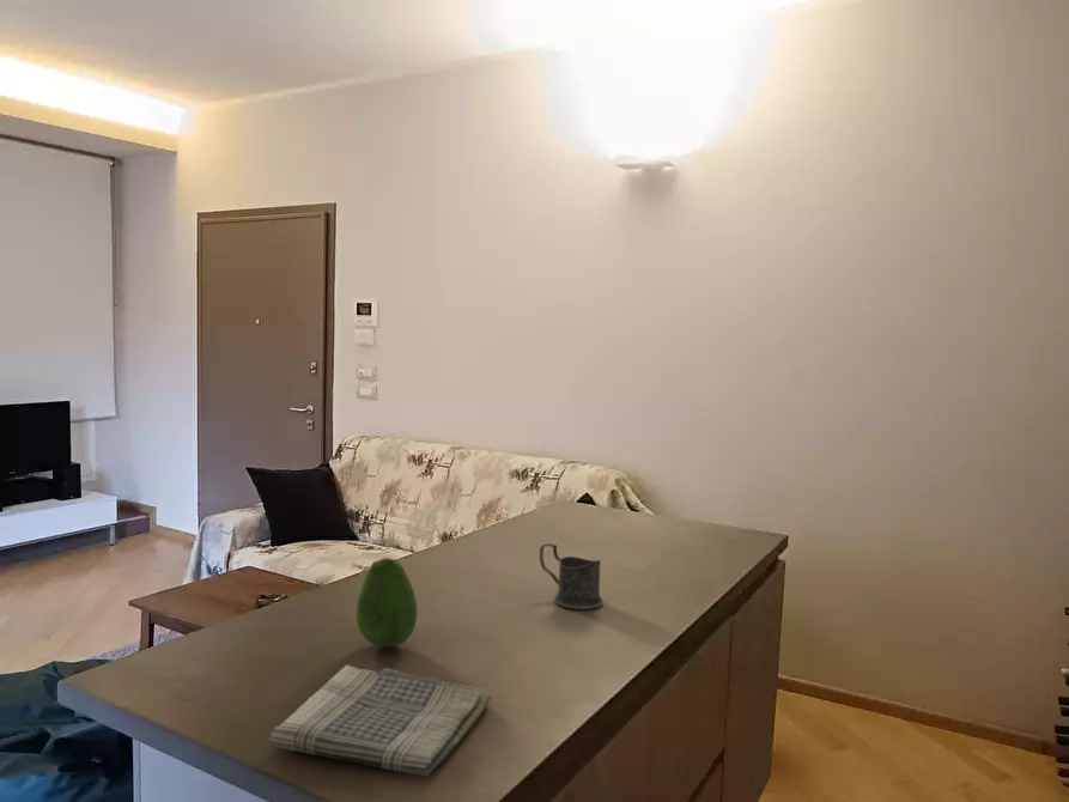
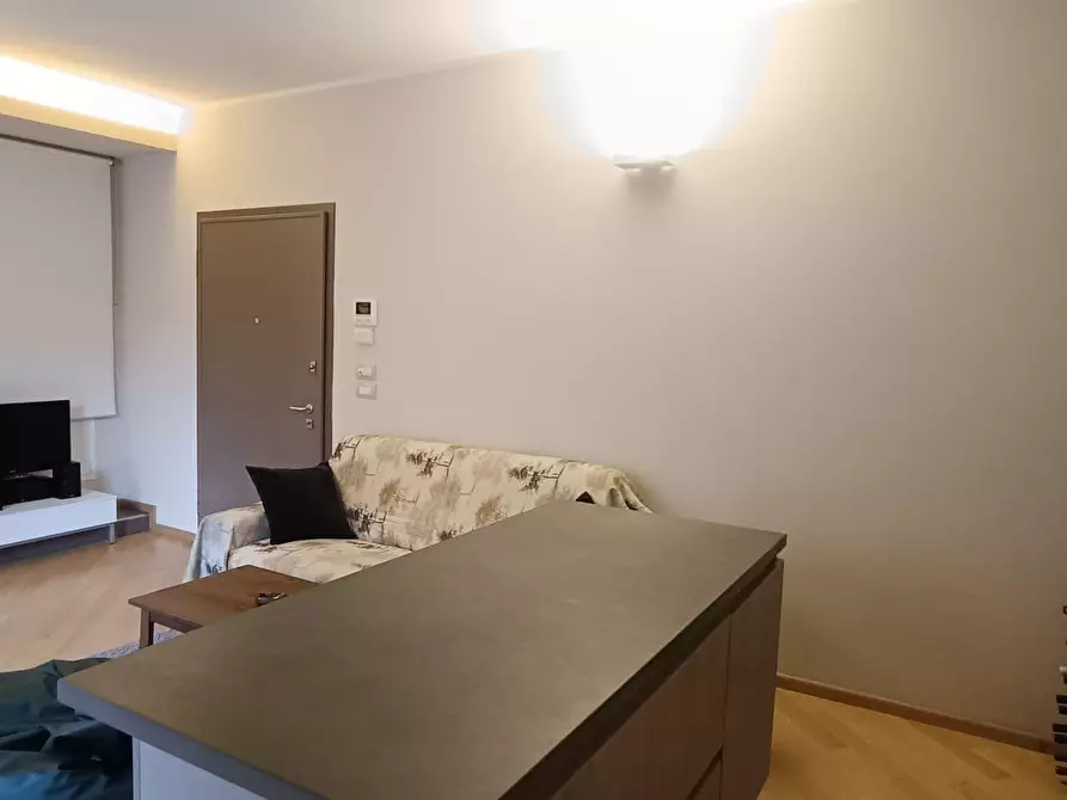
- fruit [356,557,418,649]
- dish towel [268,664,492,777]
- mug [539,542,603,610]
